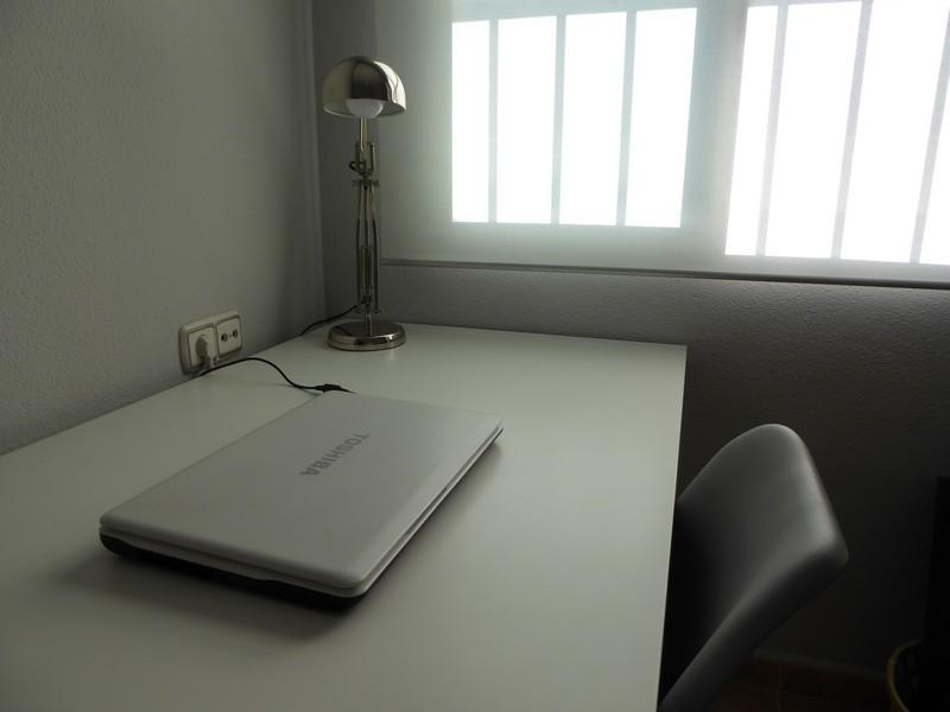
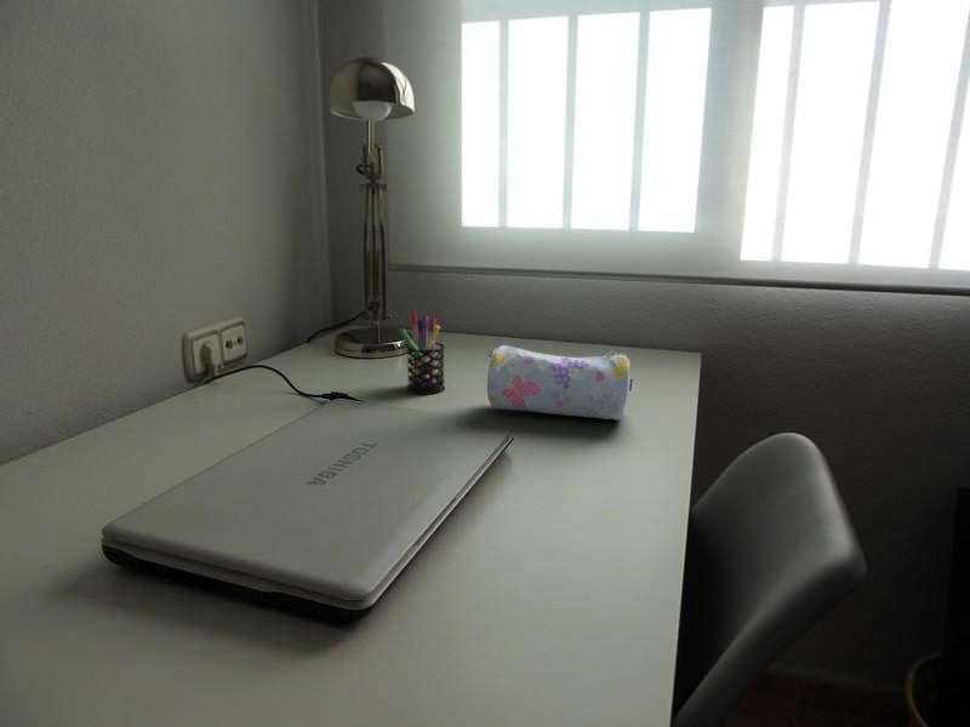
+ pen holder [399,309,446,396]
+ pencil case [486,344,634,420]
